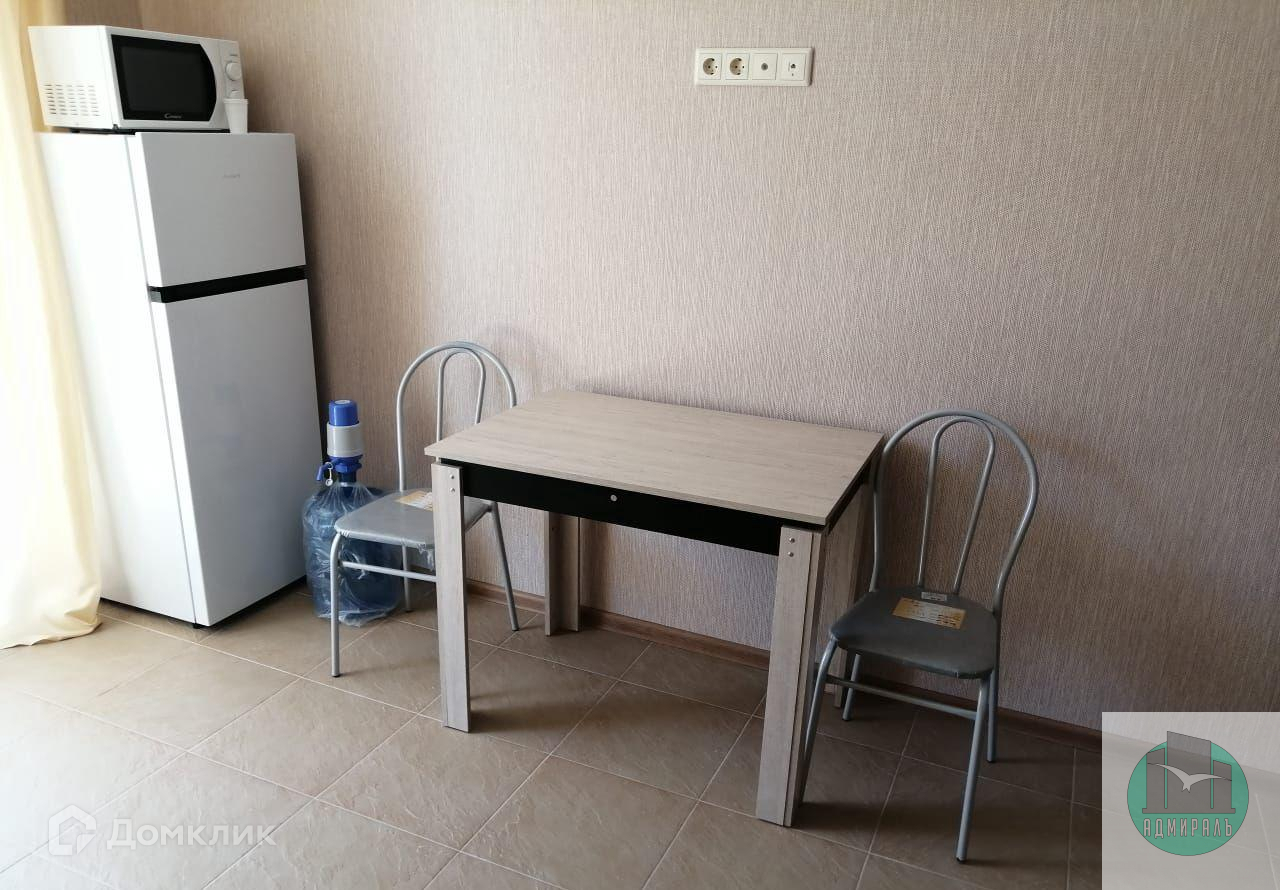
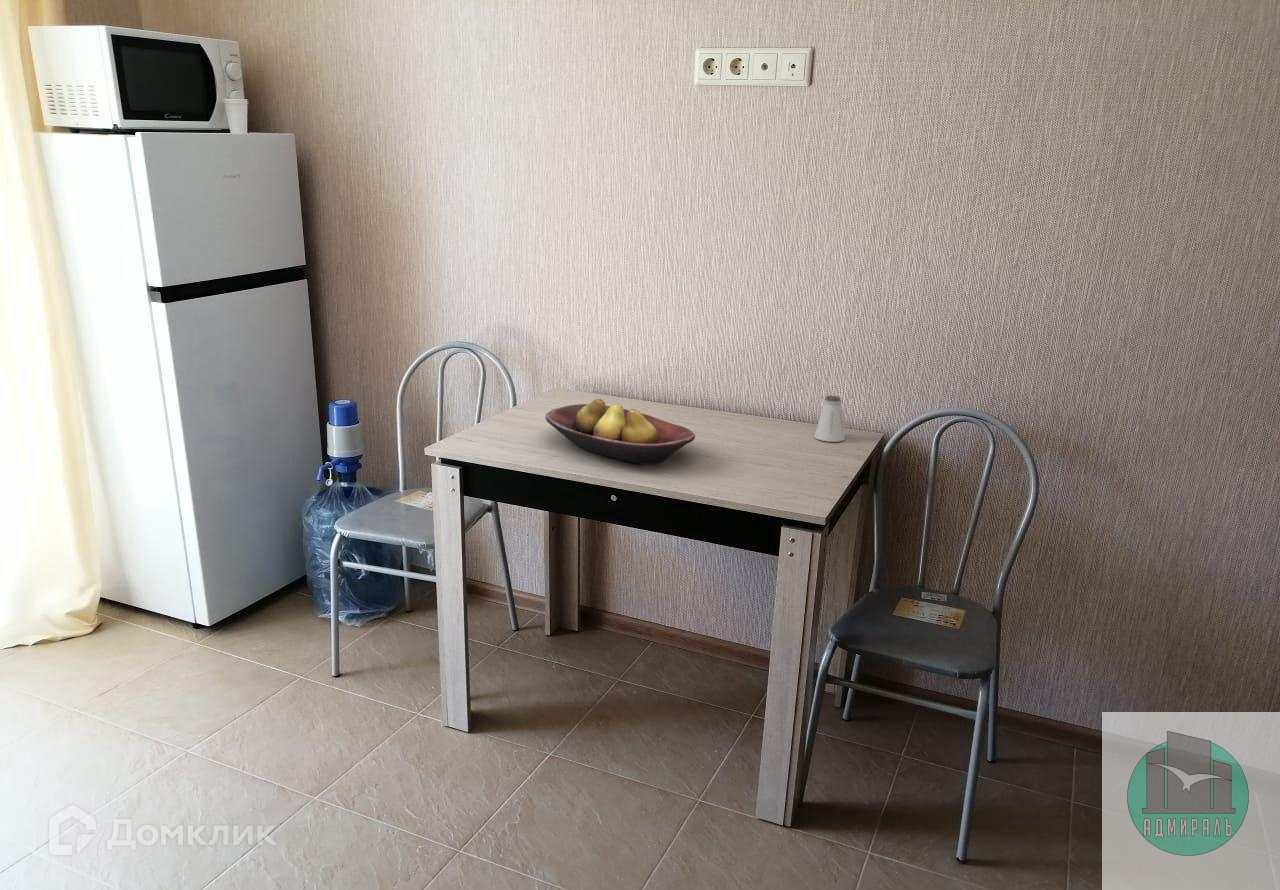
+ saltshaker [813,394,846,443]
+ fruit bowl [545,398,696,465]
